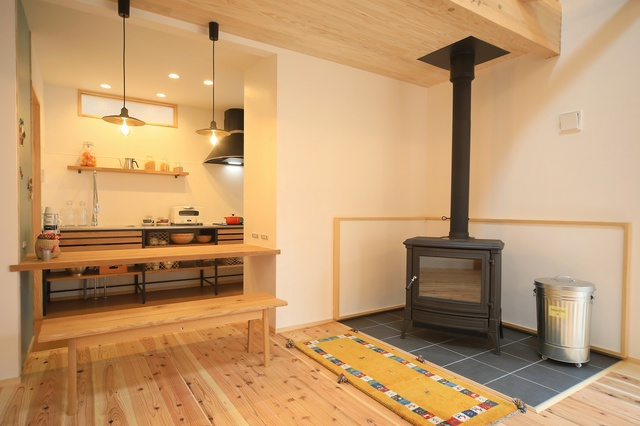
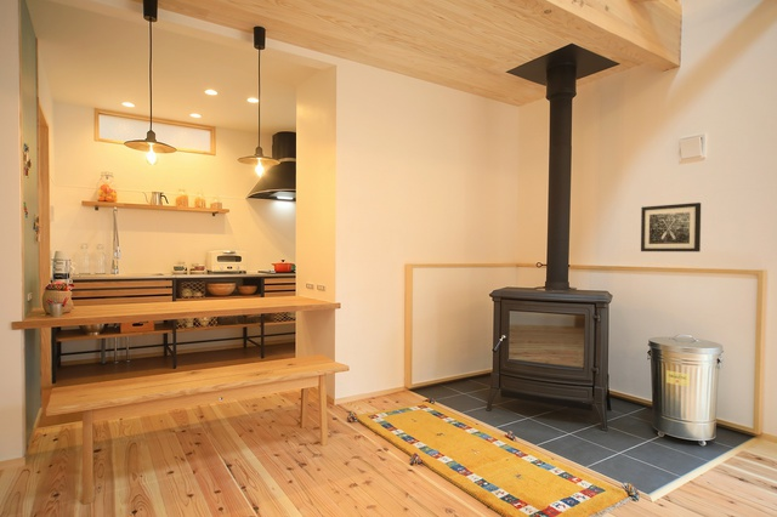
+ wall art [640,201,702,252]
